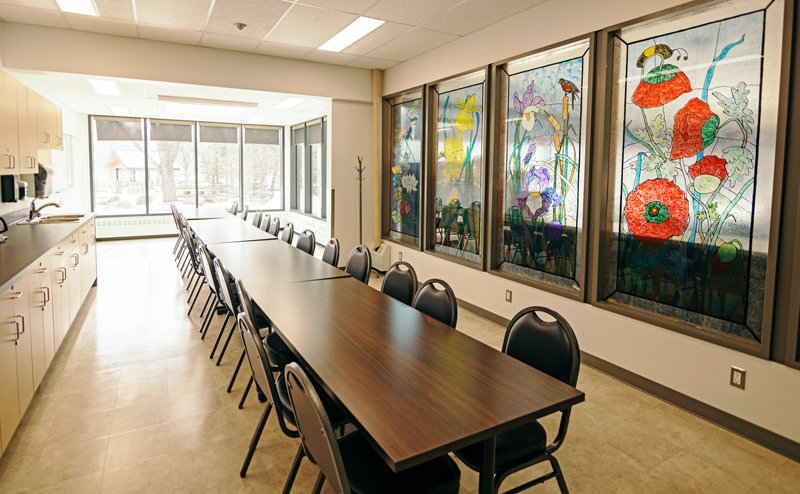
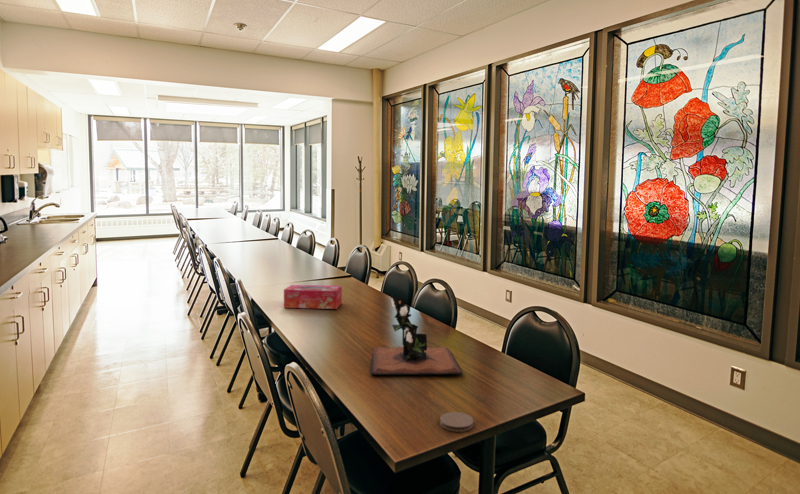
+ tissue box [283,284,343,310]
+ coaster [439,411,474,433]
+ plant [370,293,464,376]
